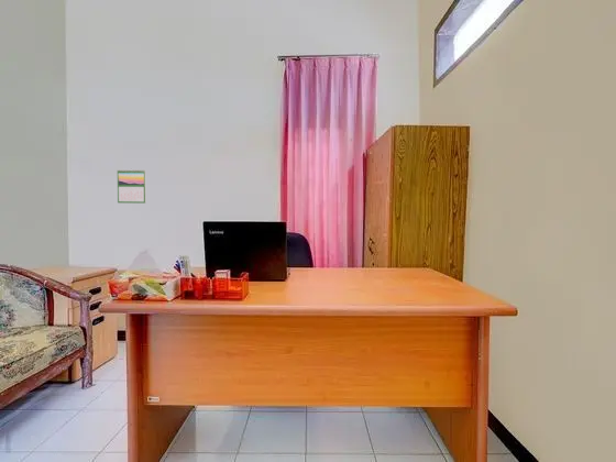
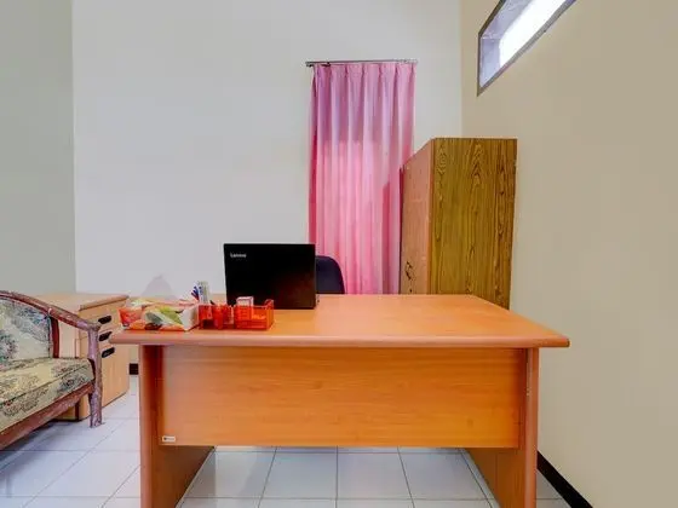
- calendar [117,168,146,205]
